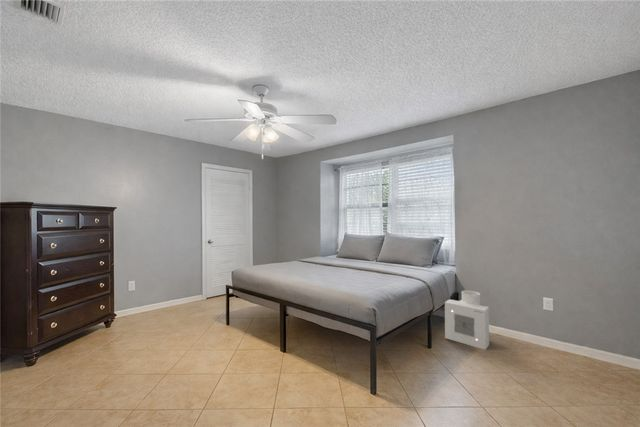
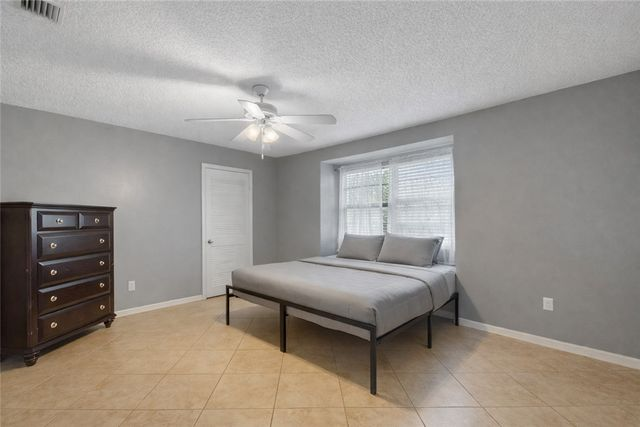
- air purifier [444,290,490,351]
